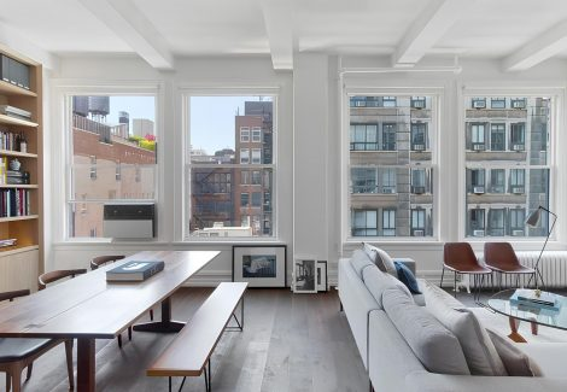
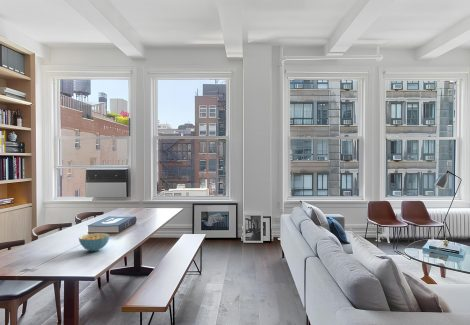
+ cereal bowl [78,232,111,252]
